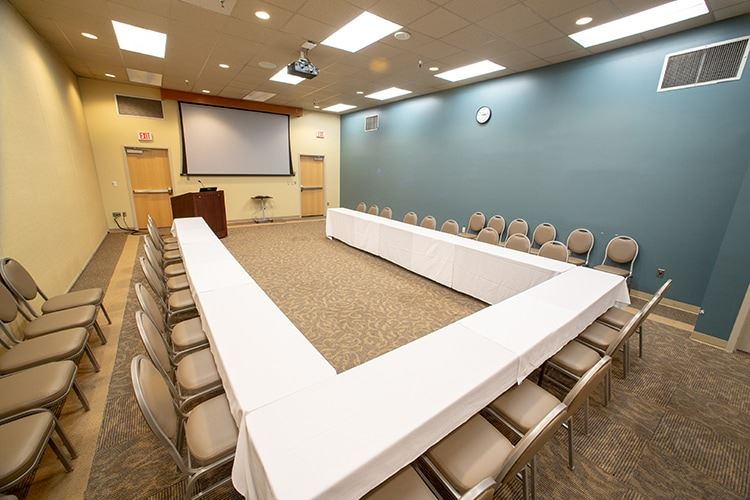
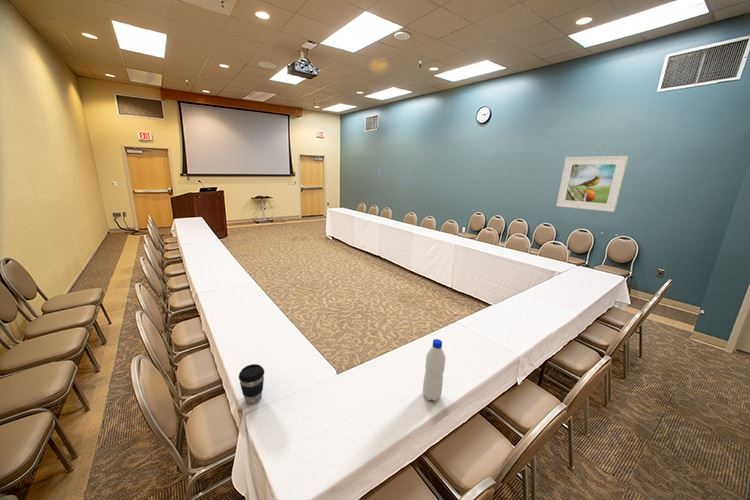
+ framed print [555,155,629,213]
+ water bottle [422,338,446,402]
+ coffee cup [238,363,265,405]
